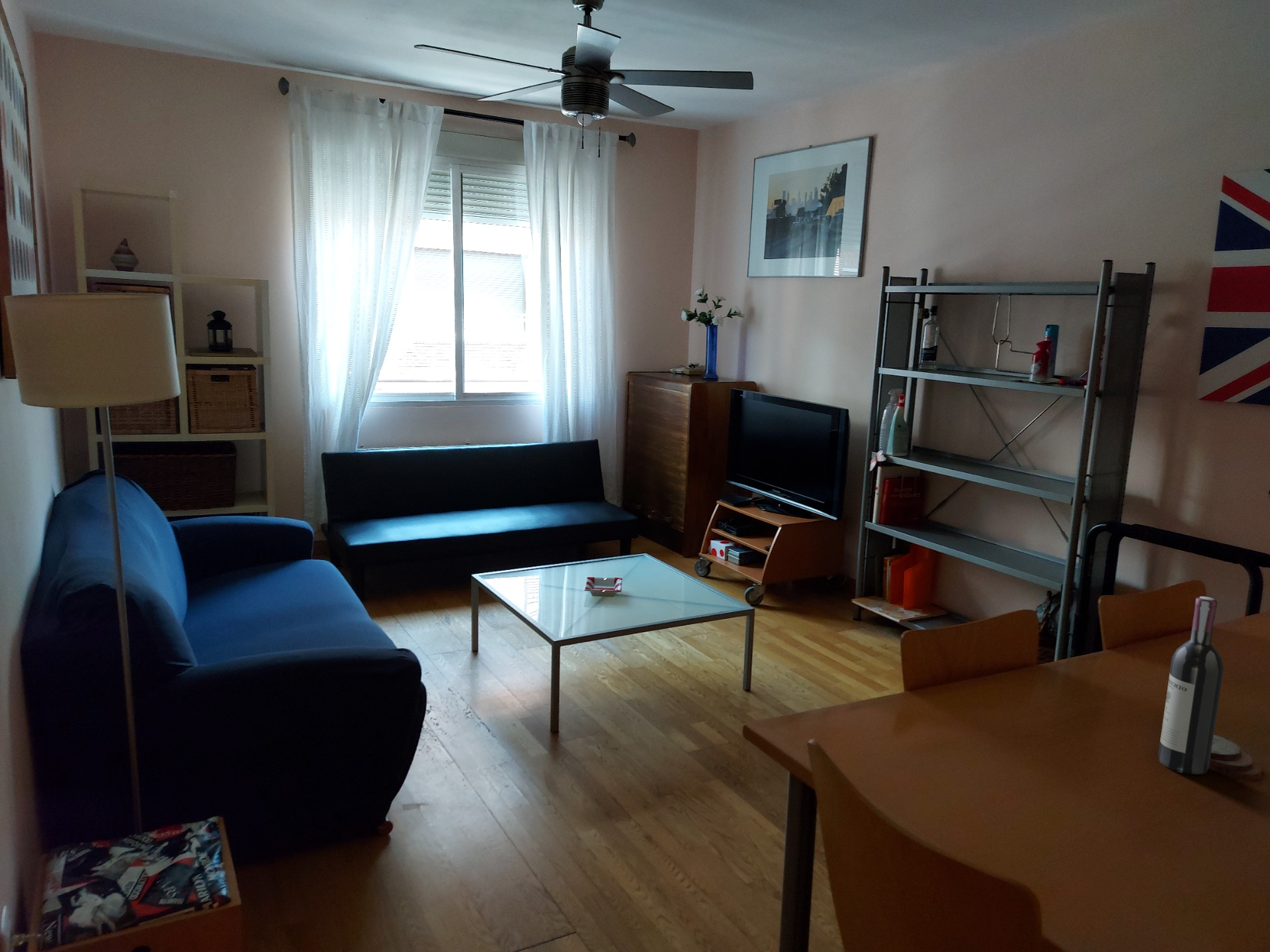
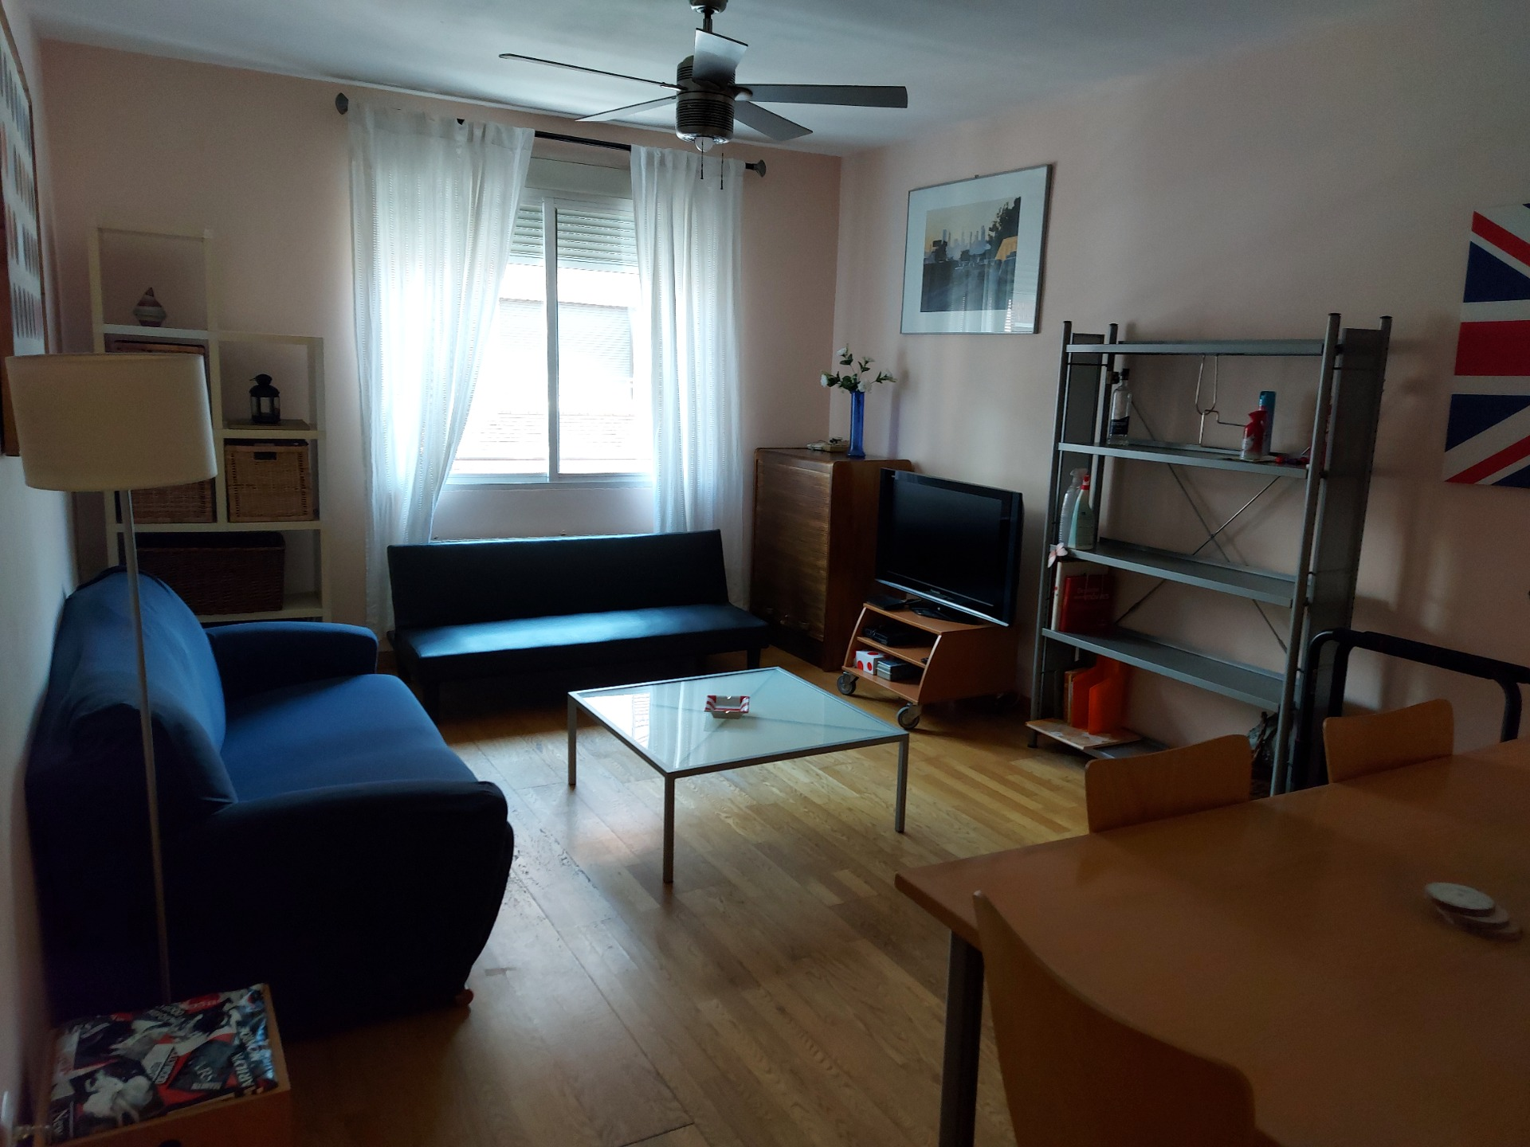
- wine bottle [1158,596,1224,775]
